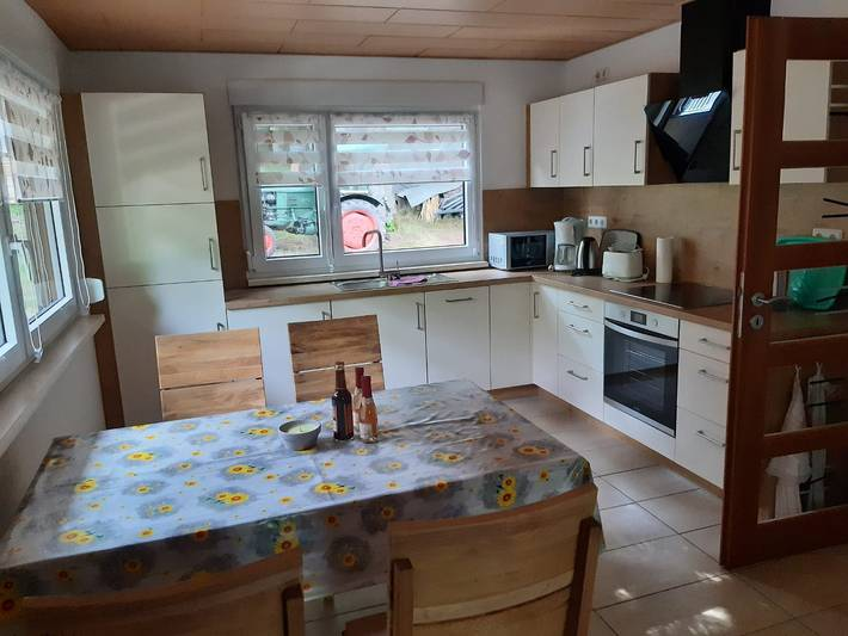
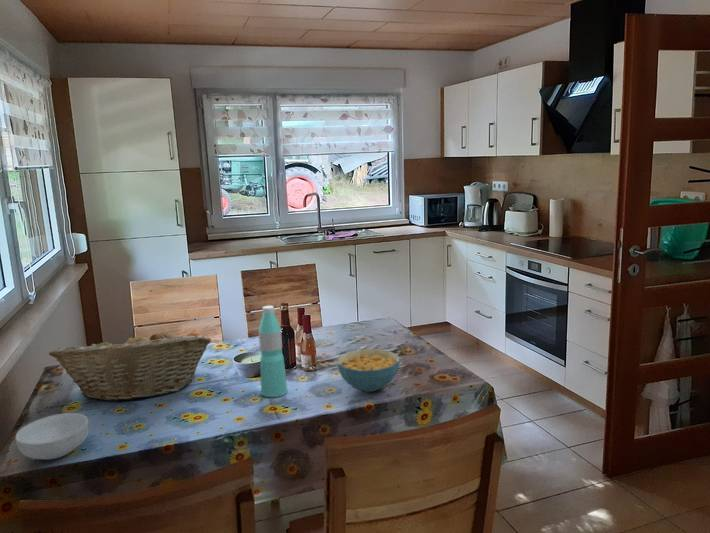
+ water bottle [258,305,288,398]
+ fruit basket [48,328,212,402]
+ cereal bowl [14,412,90,461]
+ cereal bowl [337,348,400,393]
